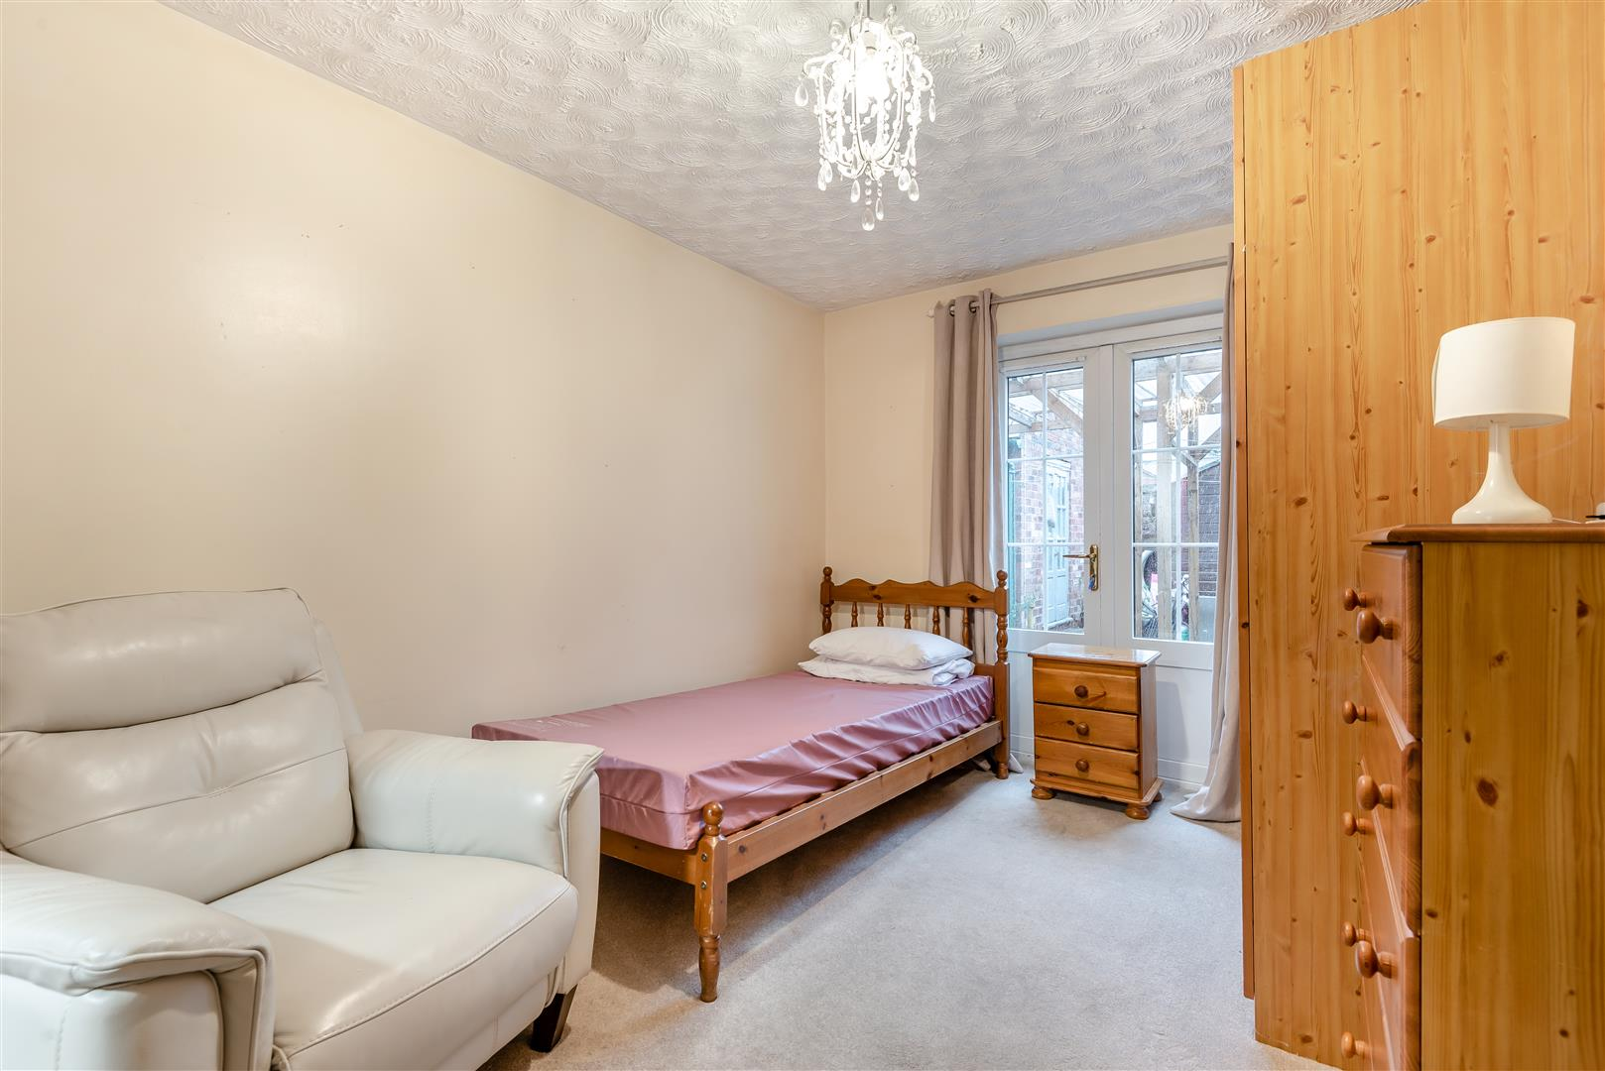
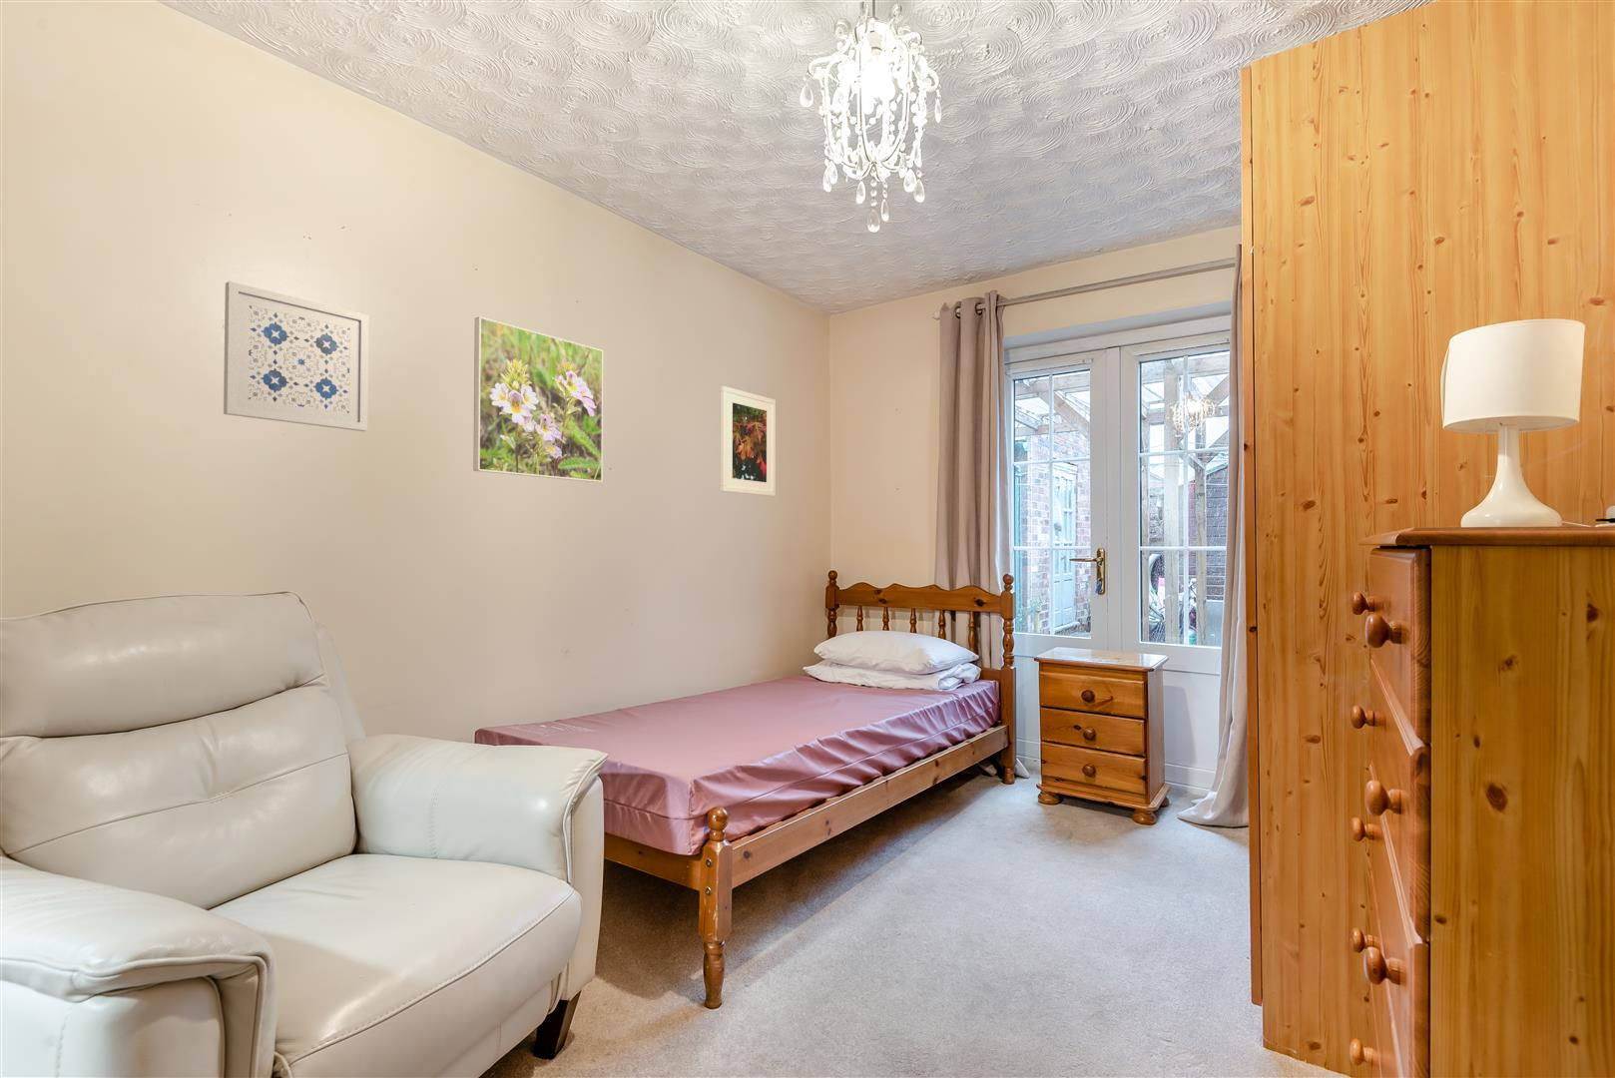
+ wall art [222,280,369,432]
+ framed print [719,385,777,497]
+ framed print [473,315,604,484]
